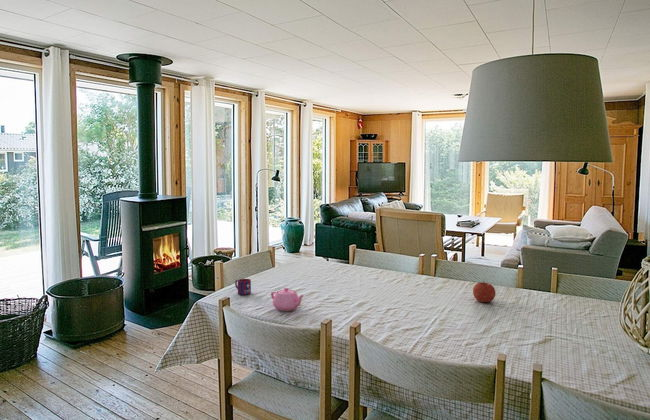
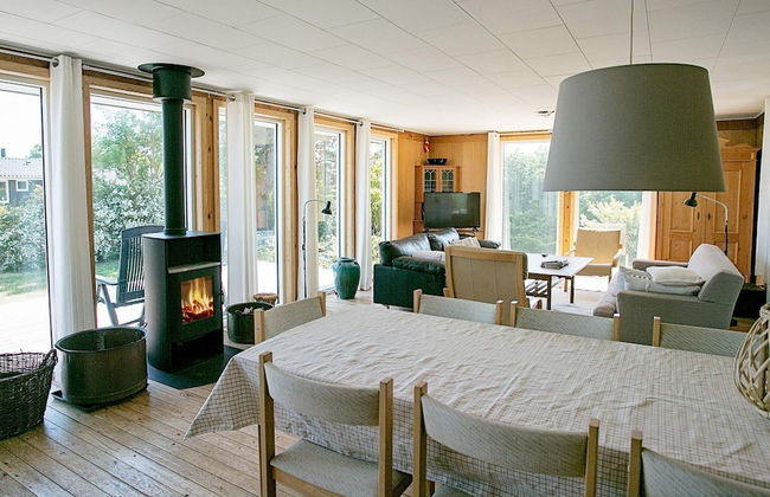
- teapot [270,287,305,312]
- fruit [472,280,496,303]
- mug [234,278,252,296]
